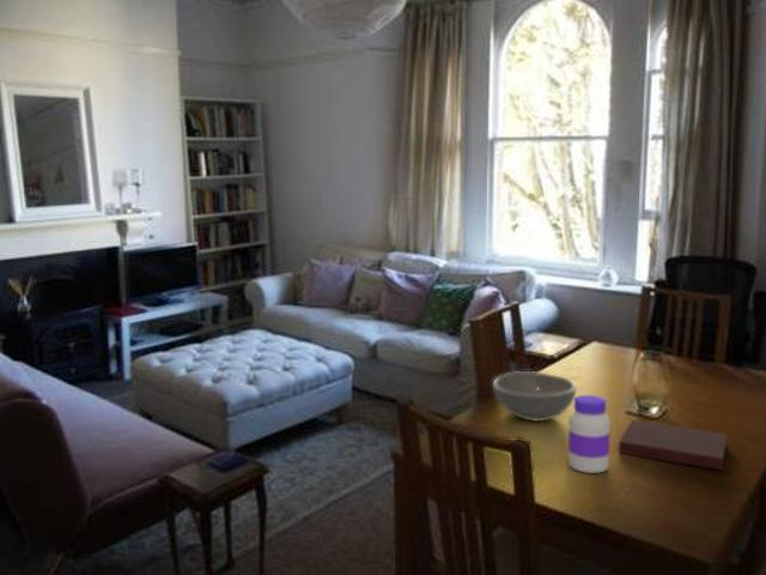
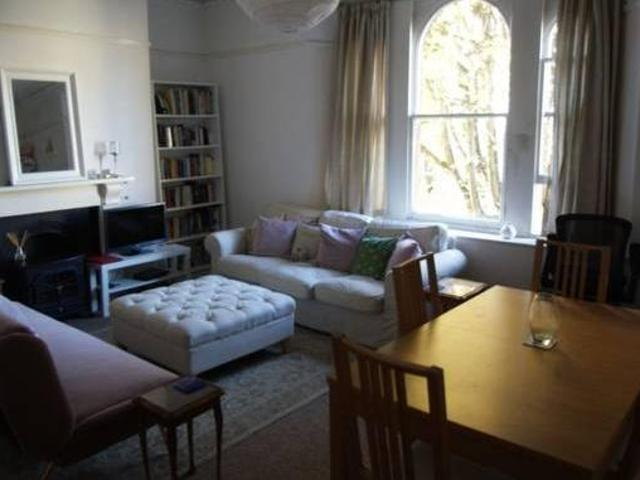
- jar [567,394,612,474]
- bowl [492,370,577,423]
- notebook [618,419,728,471]
